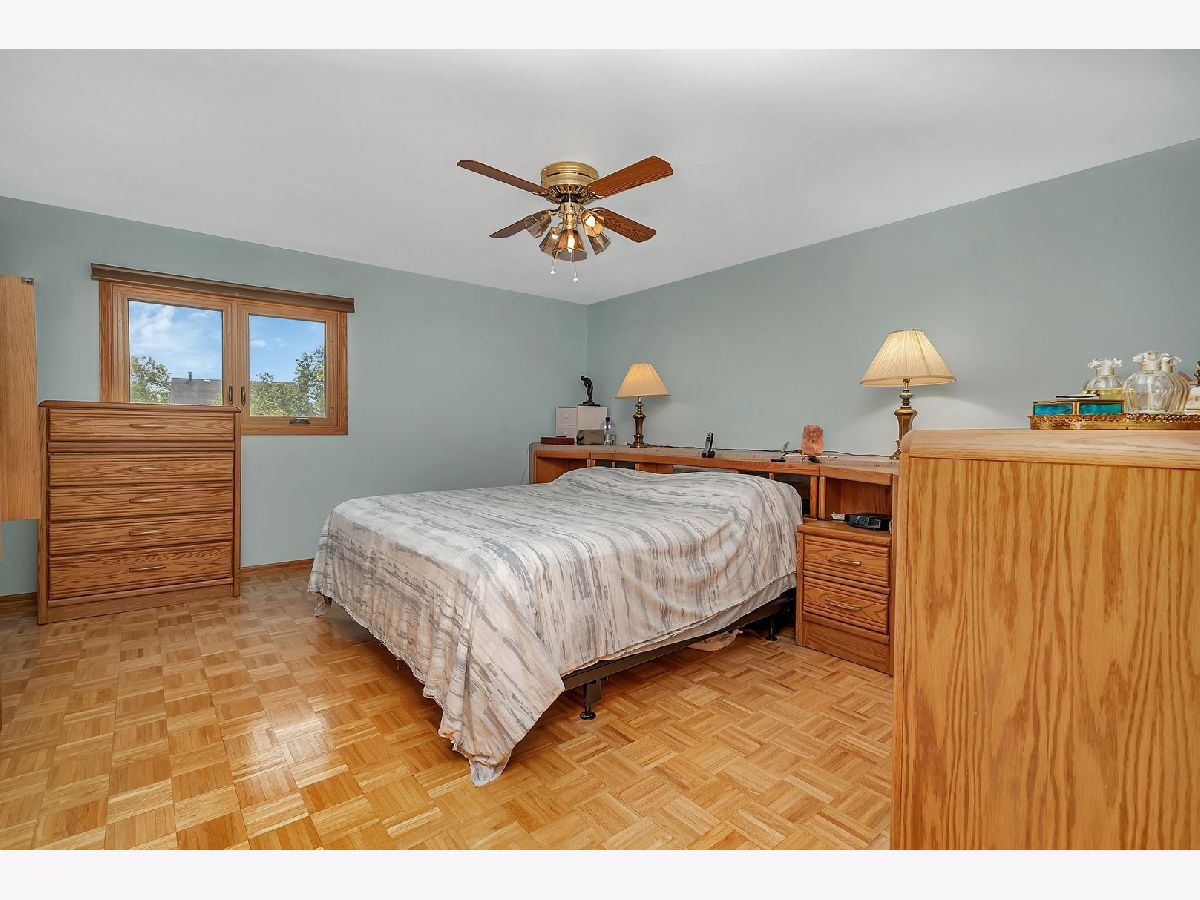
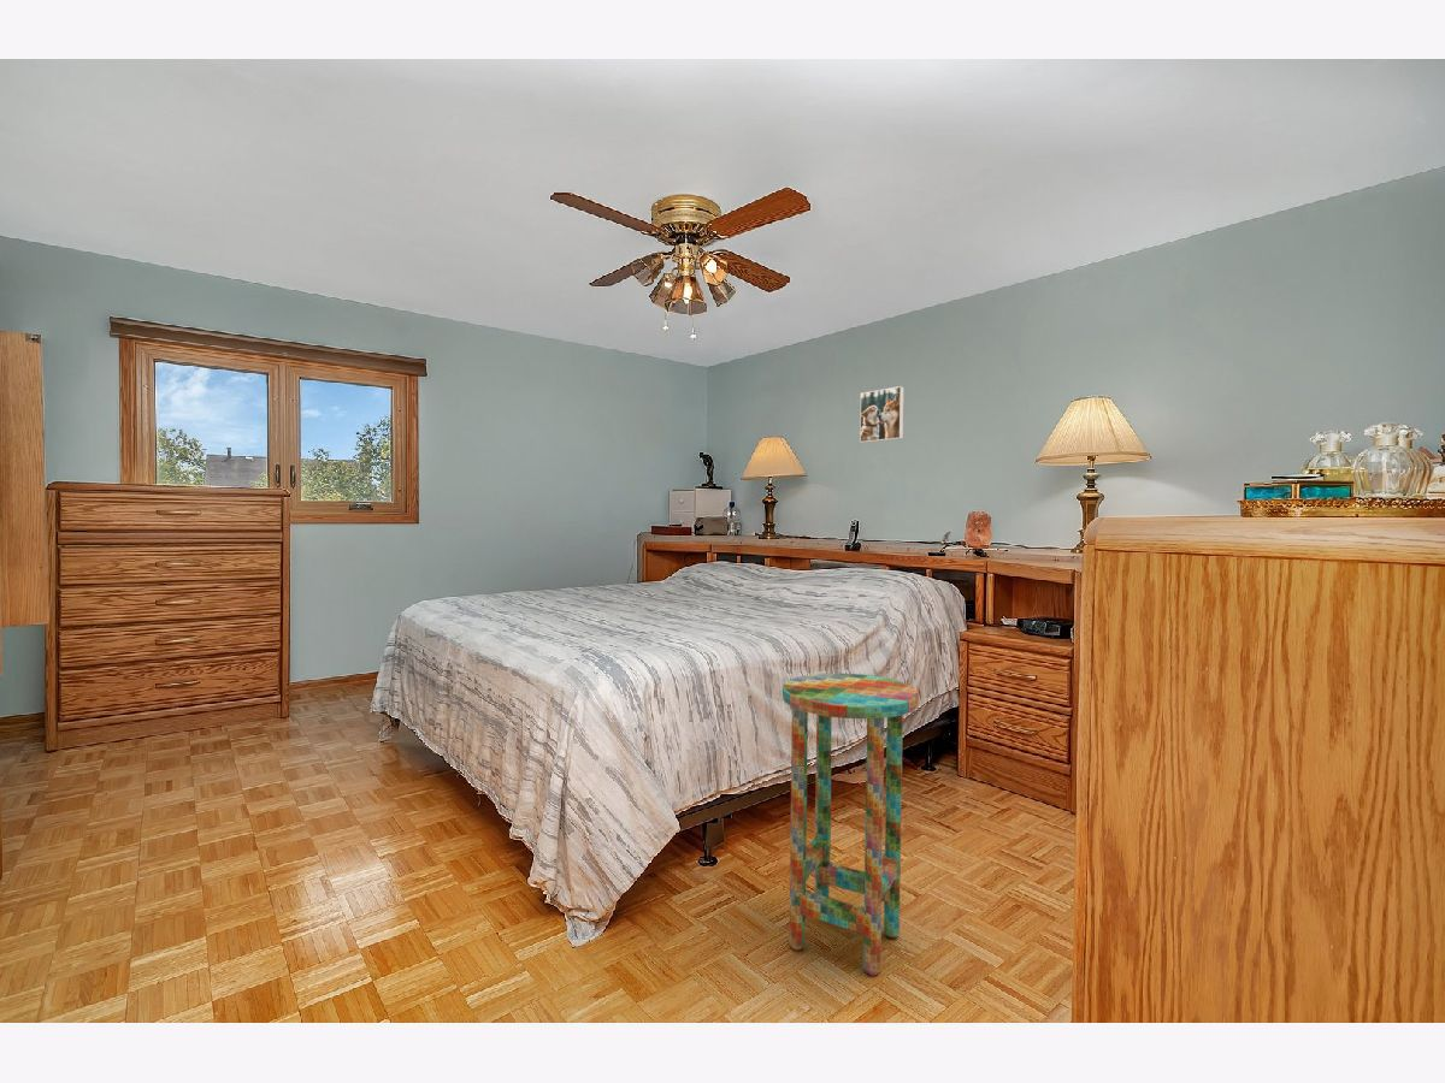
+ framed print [859,385,906,444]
+ side table [782,673,920,977]
